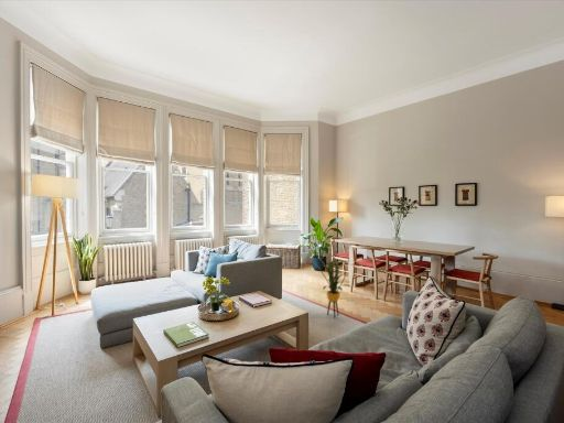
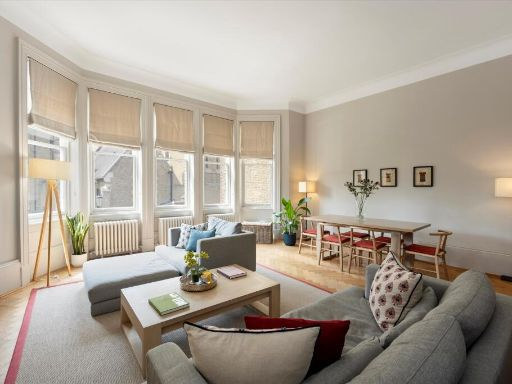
- house plant [310,254,351,319]
